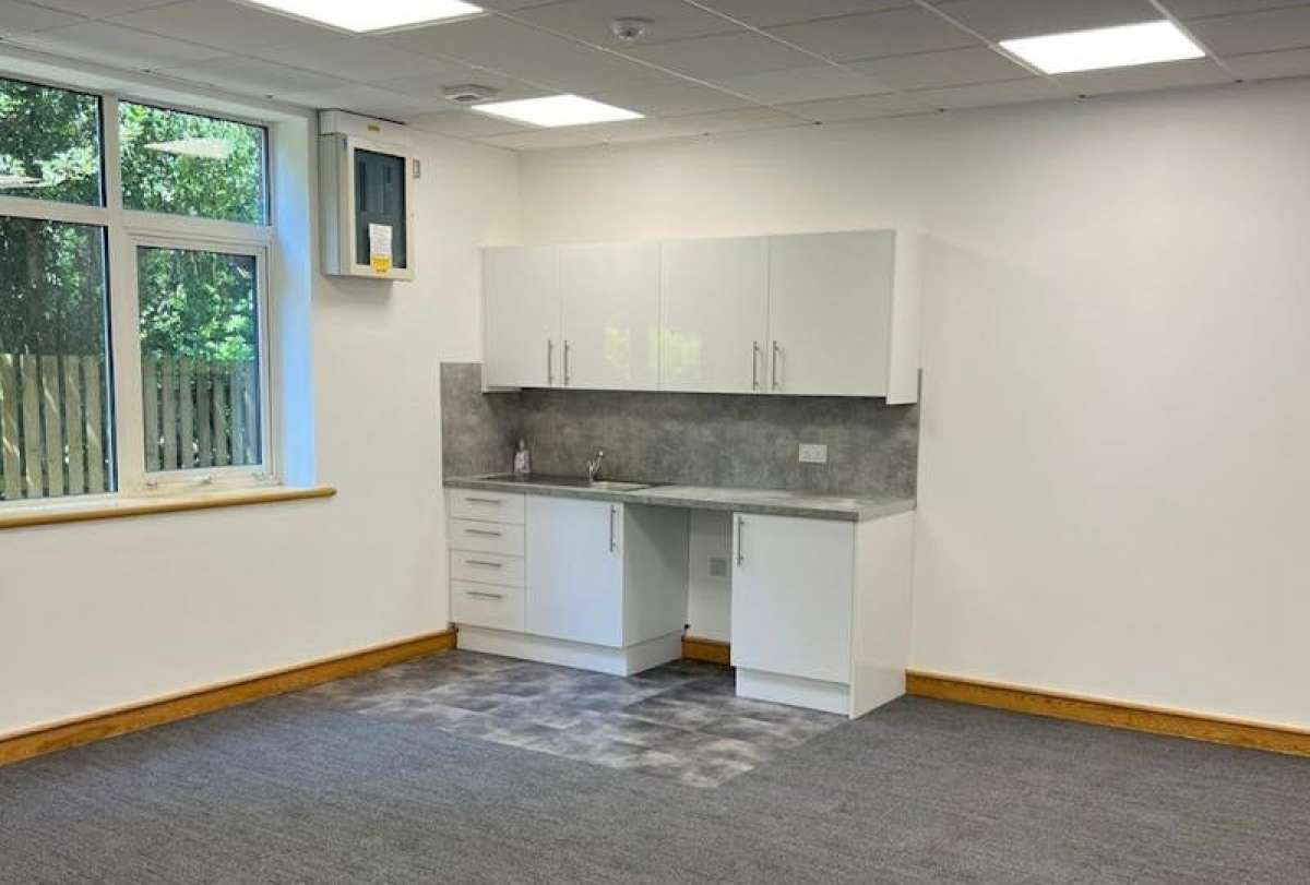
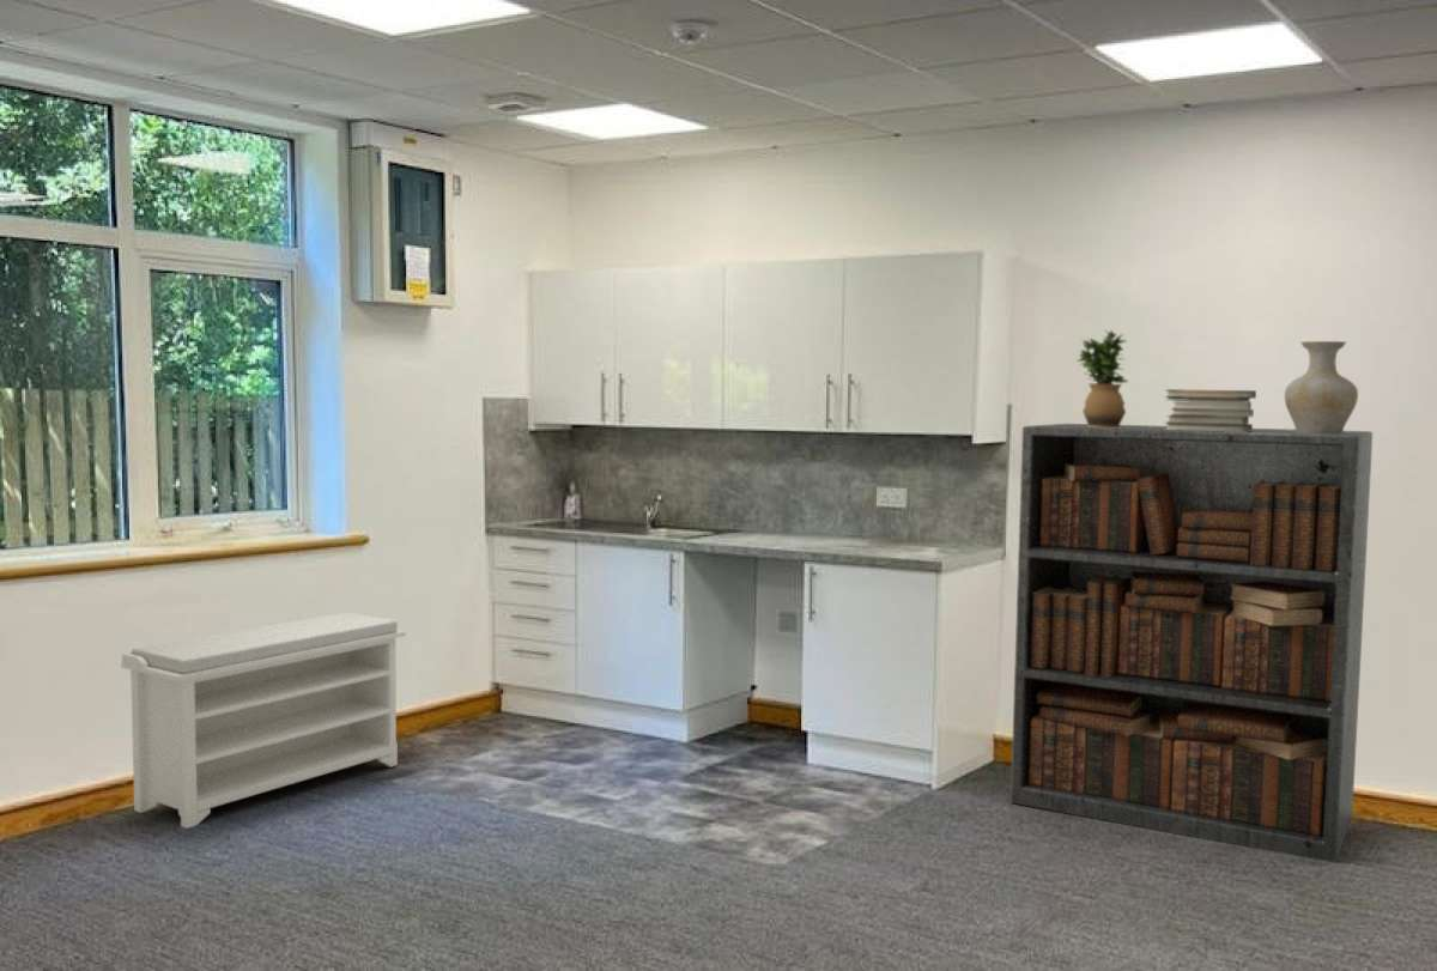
+ potted plant [1075,329,1130,429]
+ bench [120,611,407,830]
+ book stack [1164,388,1257,432]
+ bookcase [1009,423,1374,864]
+ vase [1284,340,1359,435]
